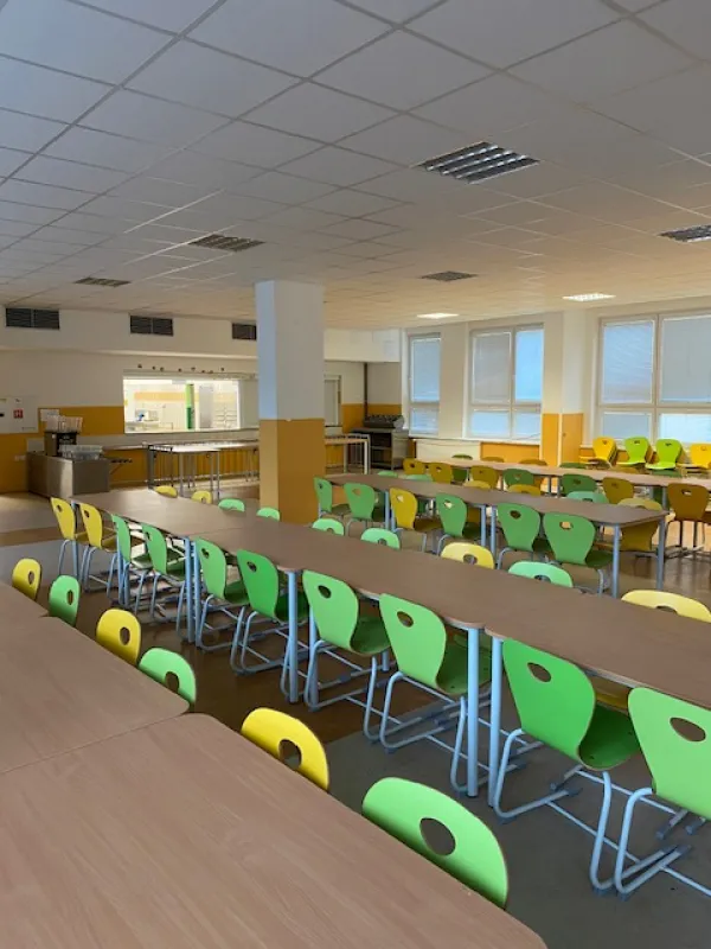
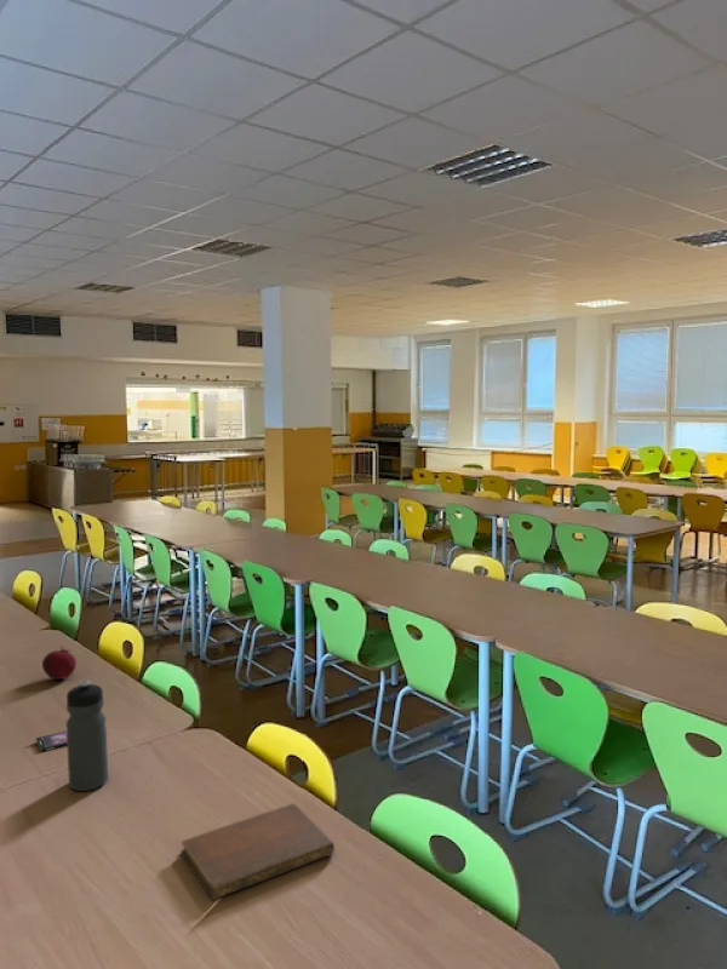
+ smartphone [35,729,67,753]
+ water bottle [65,680,109,792]
+ notebook [179,802,336,901]
+ fruit [41,646,78,681]
